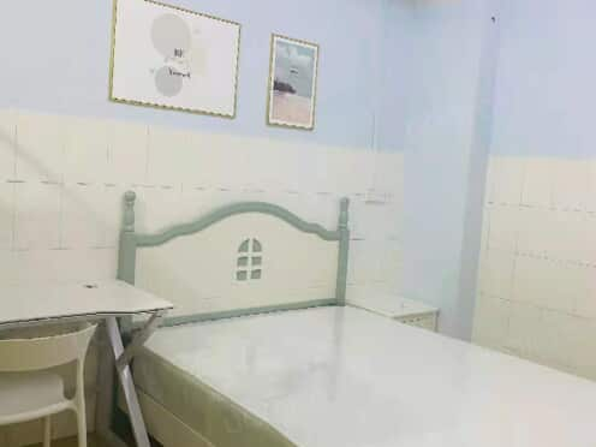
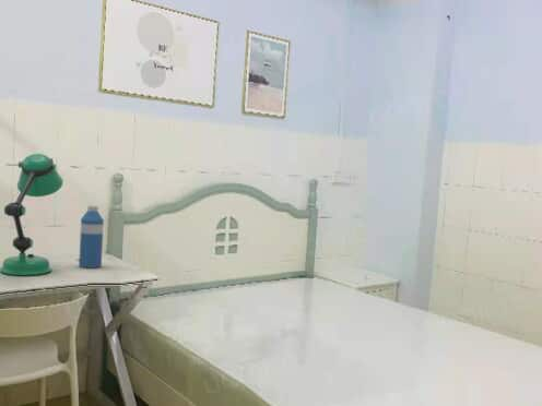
+ water bottle [78,204,105,270]
+ desk lamp [0,153,64,276]
